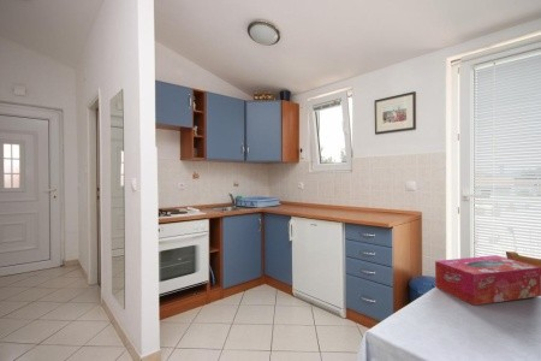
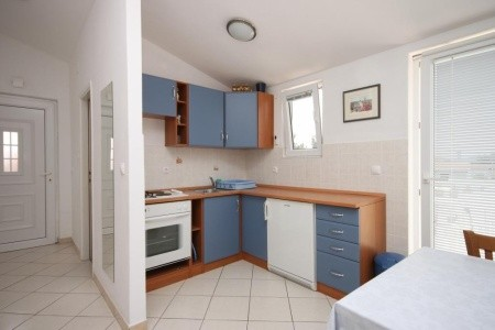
- tissue box [434,254,541,307]
